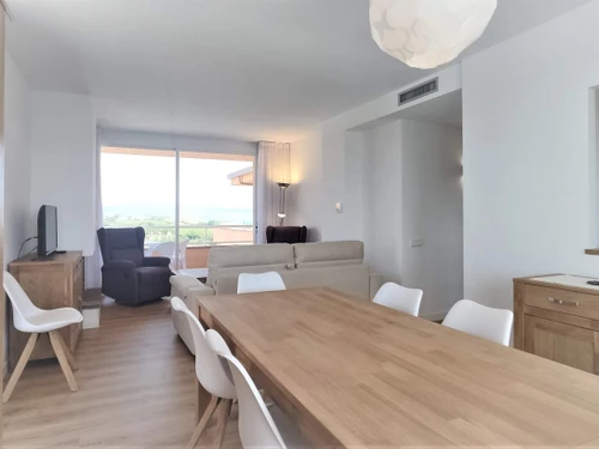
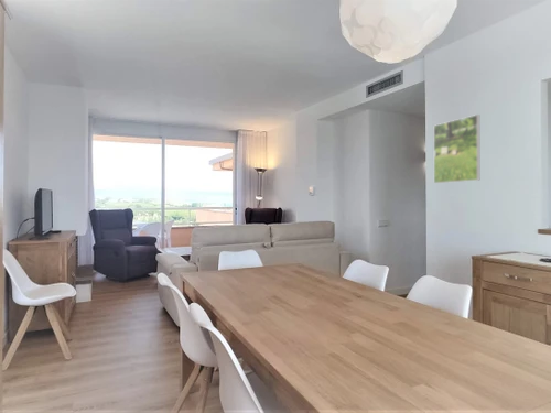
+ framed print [433,113,480,184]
